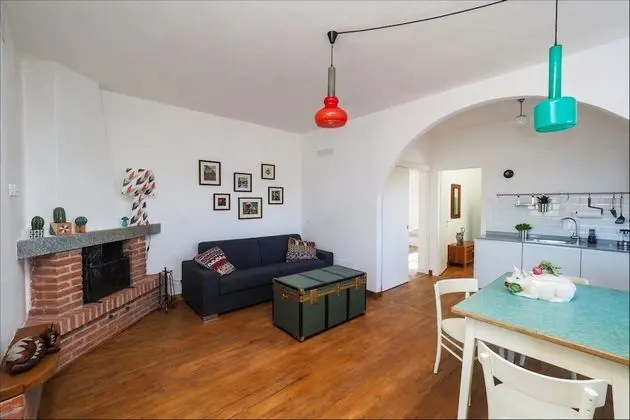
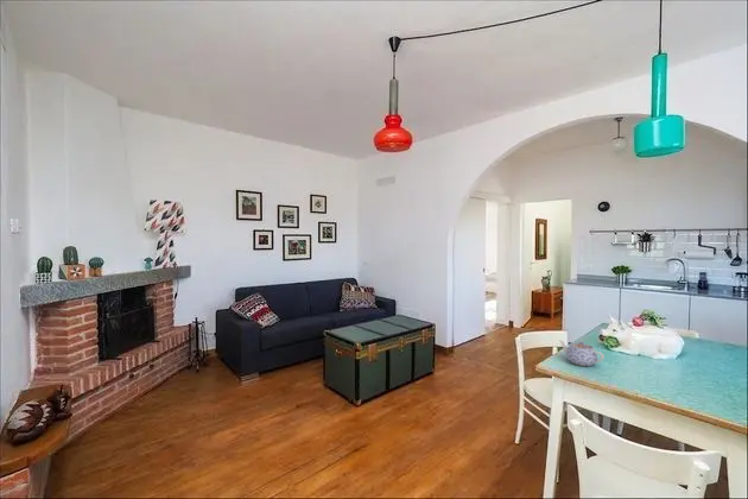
+ teapot [558,339,606,367]
